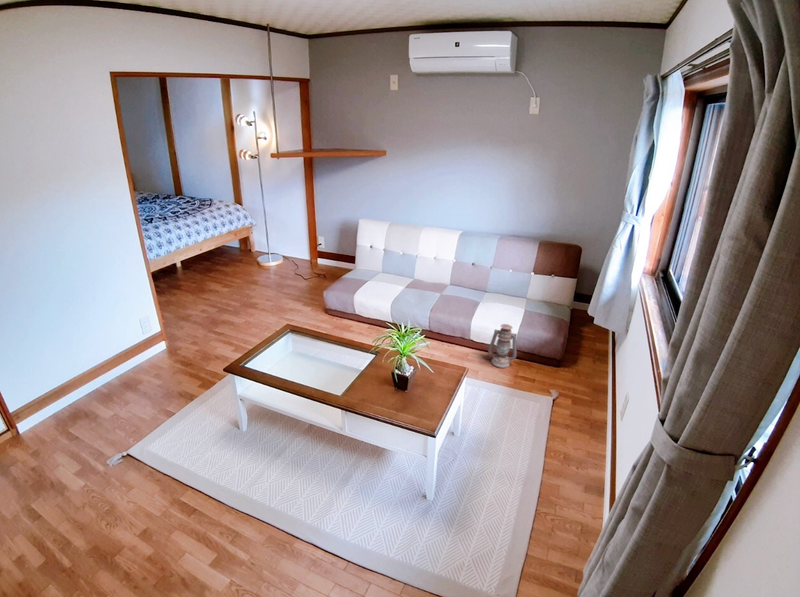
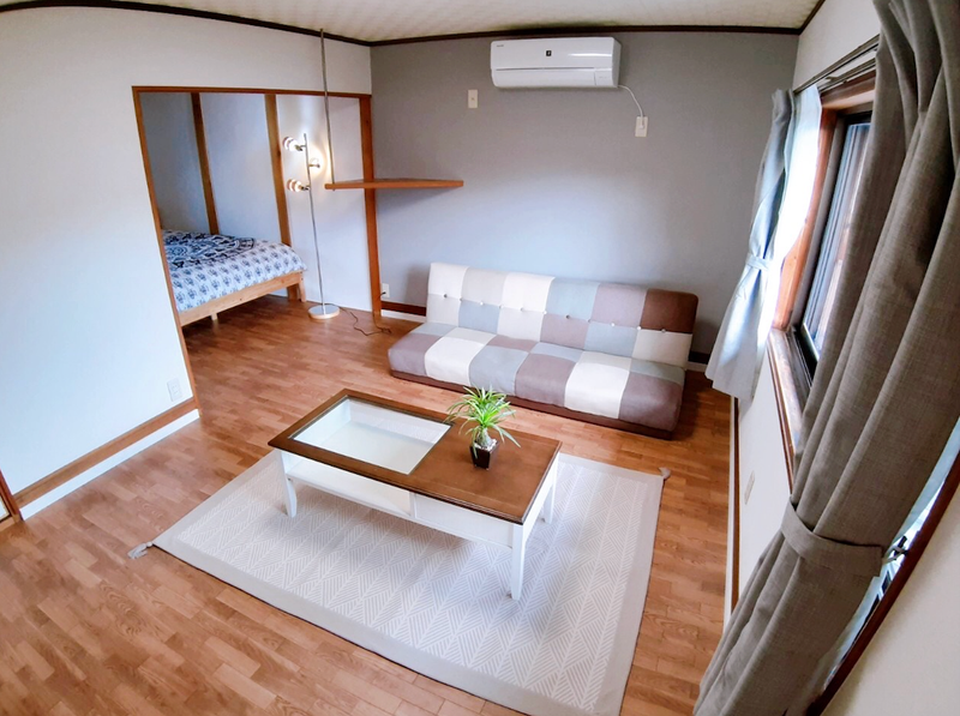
- lantern [487,323,518,369]
